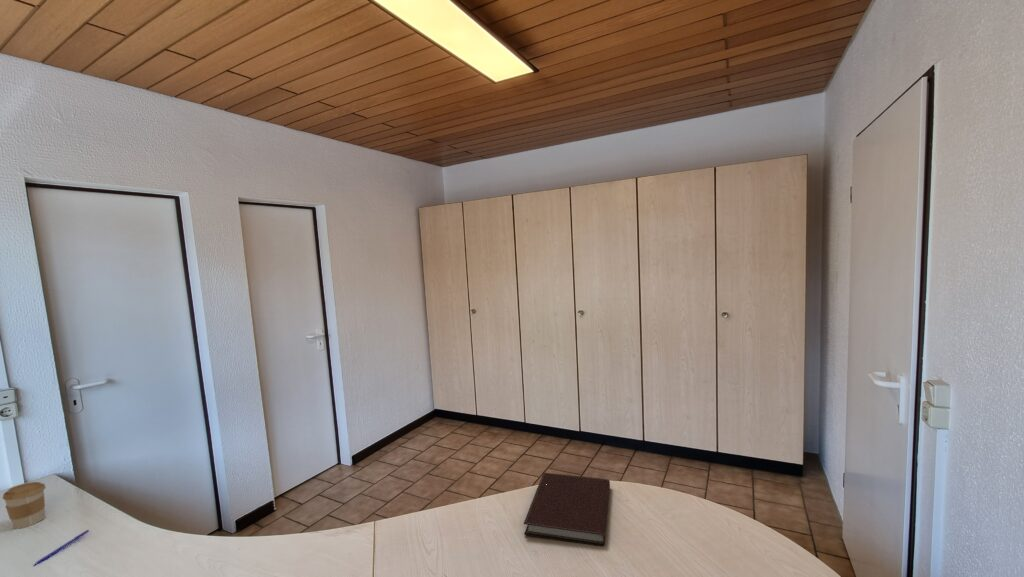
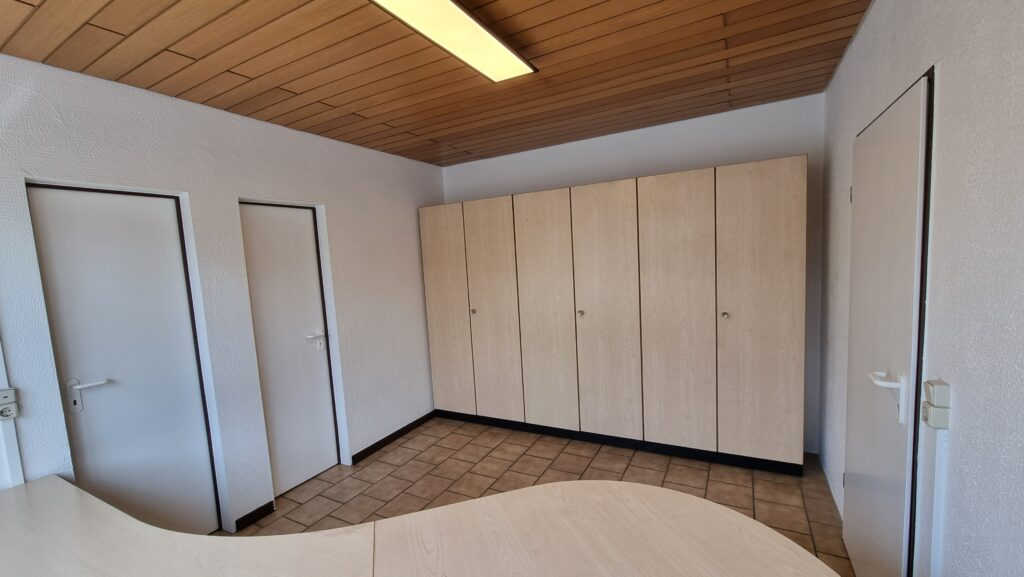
- notebook [523,472,611,547]
- coffee cup [2,481,47,530]
- pen [32,529,90,567]
